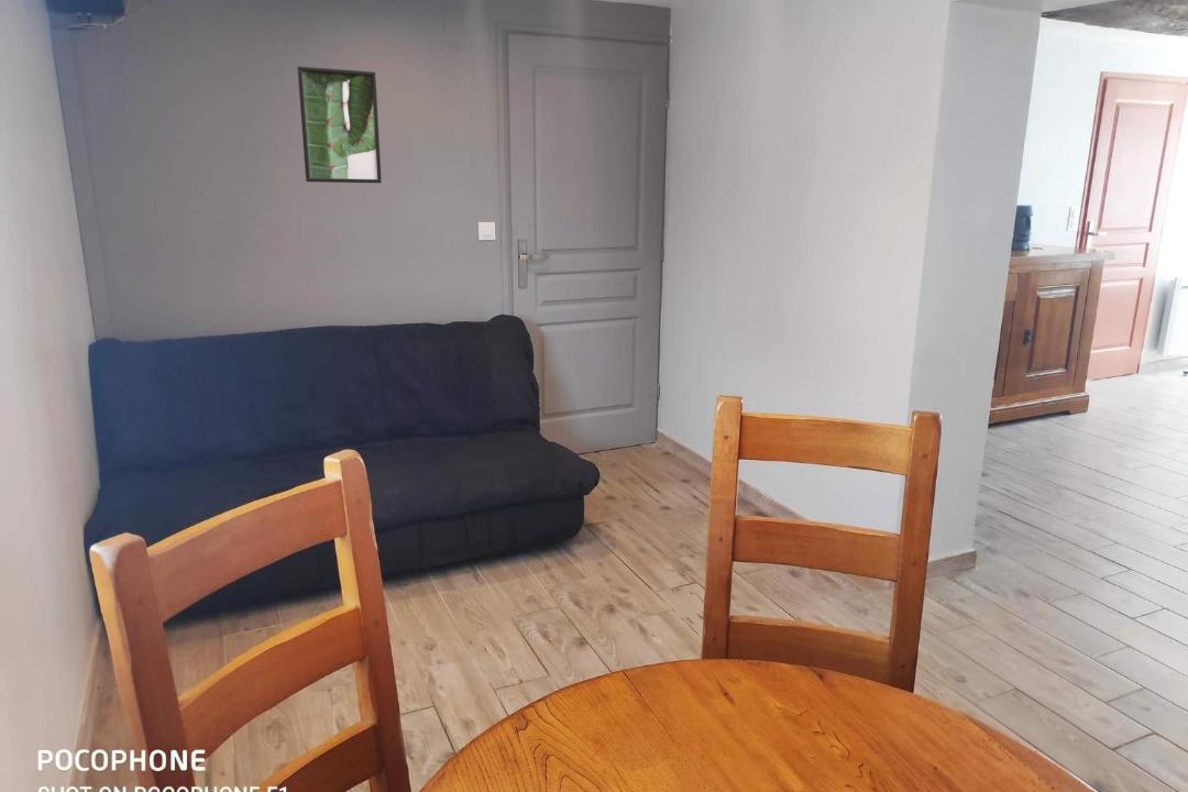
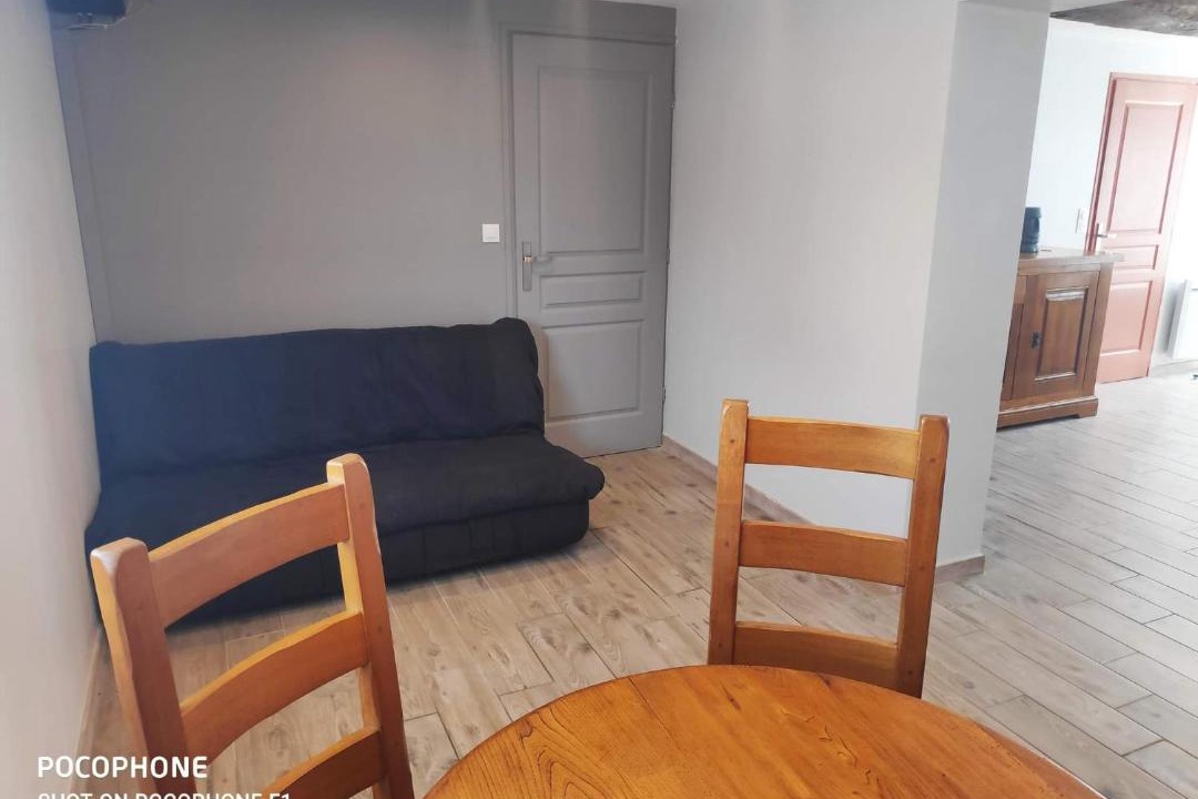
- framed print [297,65,383,184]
